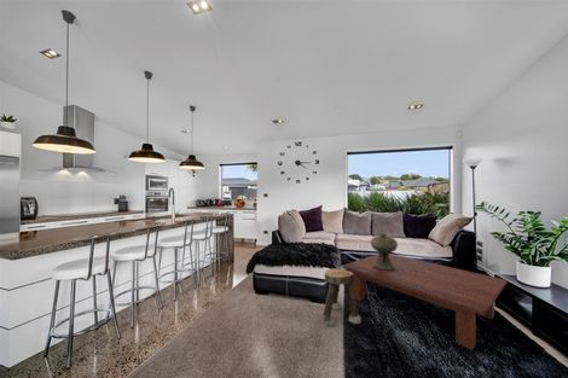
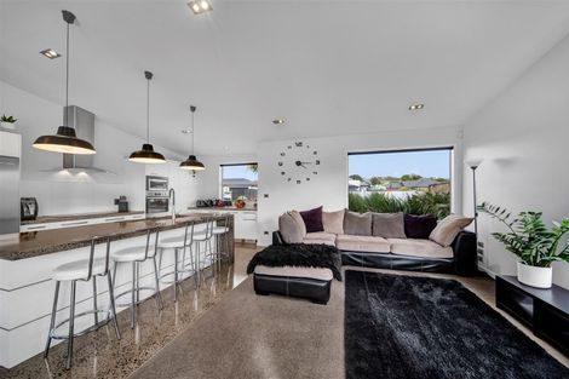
- vessel [370,232,399,271]
- coffee table [341,252,509,351]
- stool [321,267,363,327]
